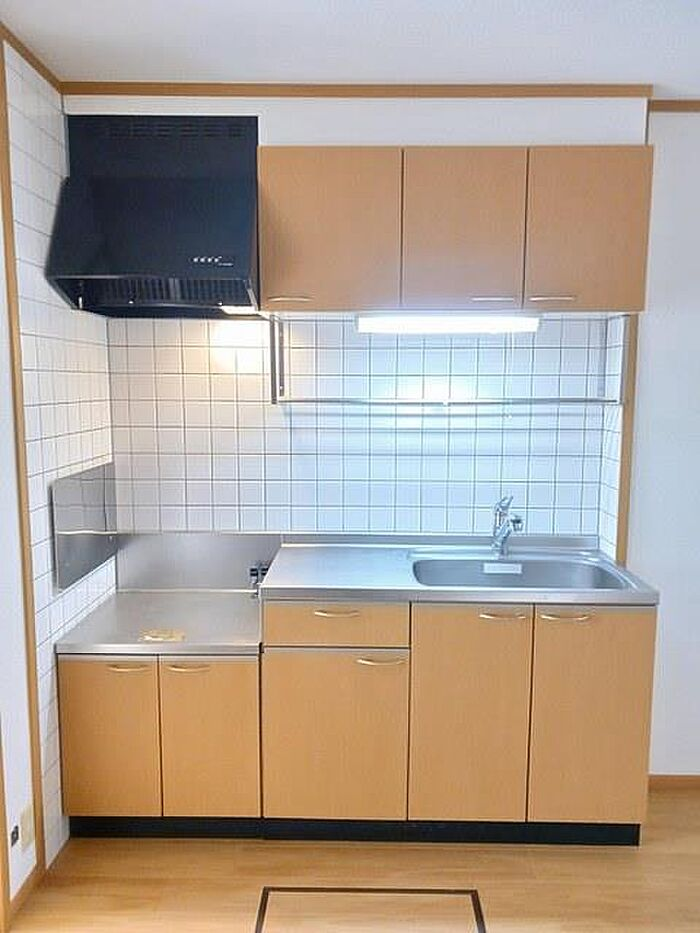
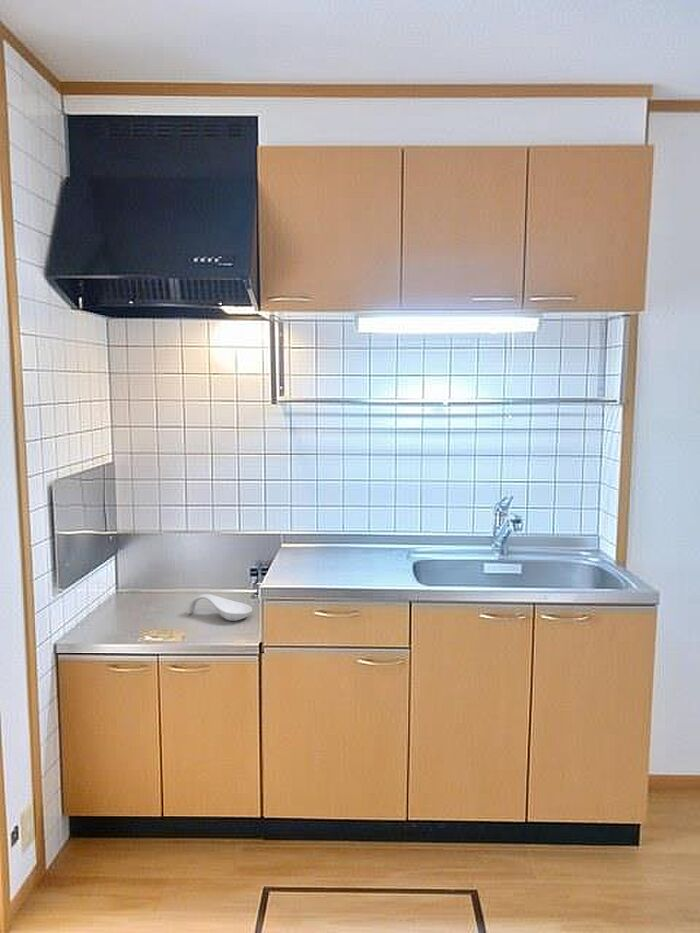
+ spoon rest [186,593,253,622]
